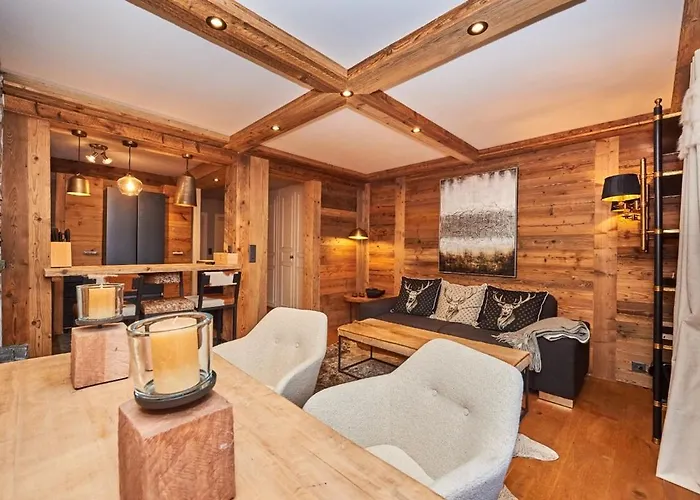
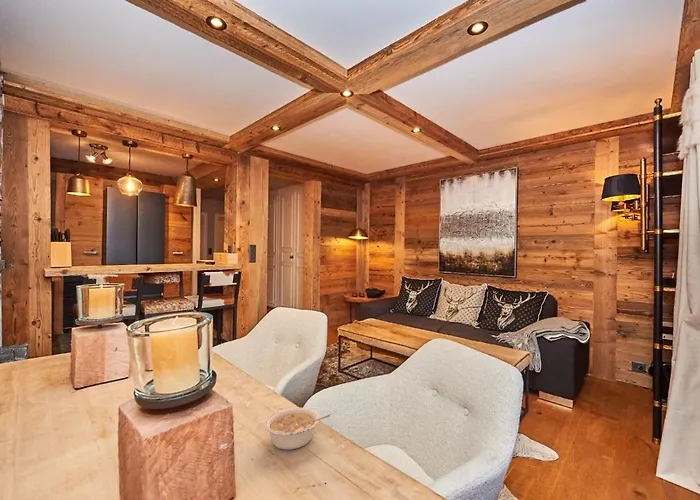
+ legume [263,407,332,451]
